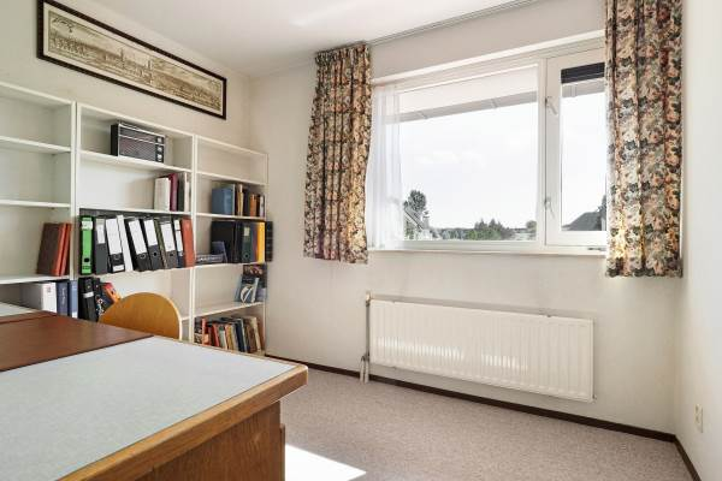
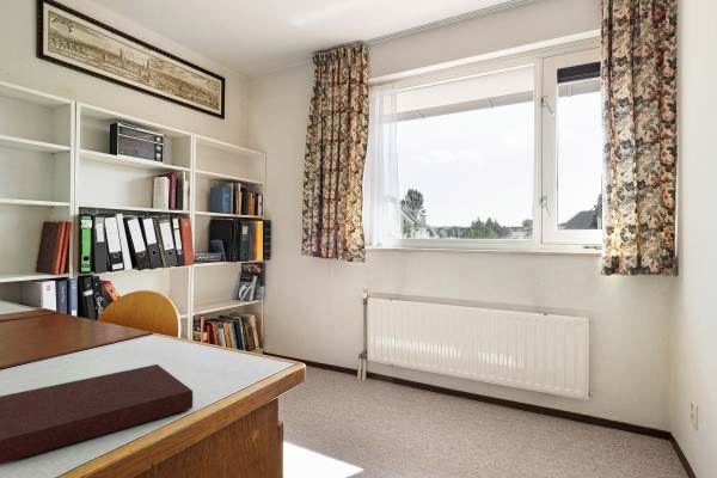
+ notebook [0,363,194,466]
